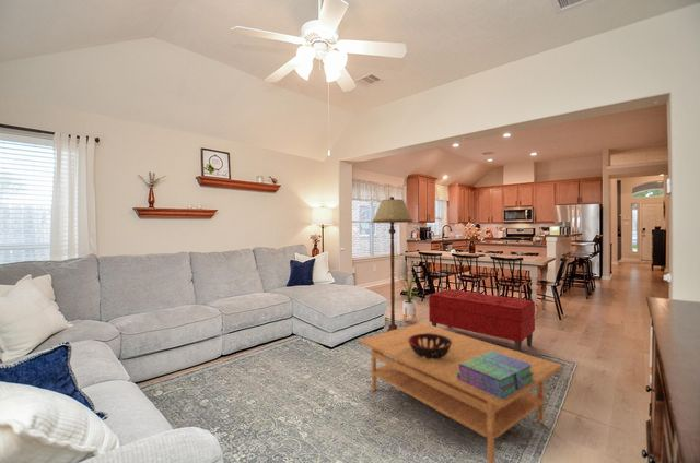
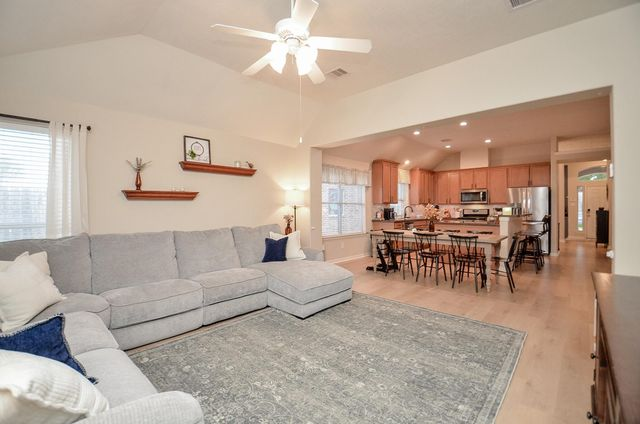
- bench [428,288,536,353]
- stack of books [457,351,535,399]
- house plant [398,271,420,323]
- decorative bowl [408,333,452,359]
- coffee table [358,322,563,463]
- floor lamp [371,195,415,332]
